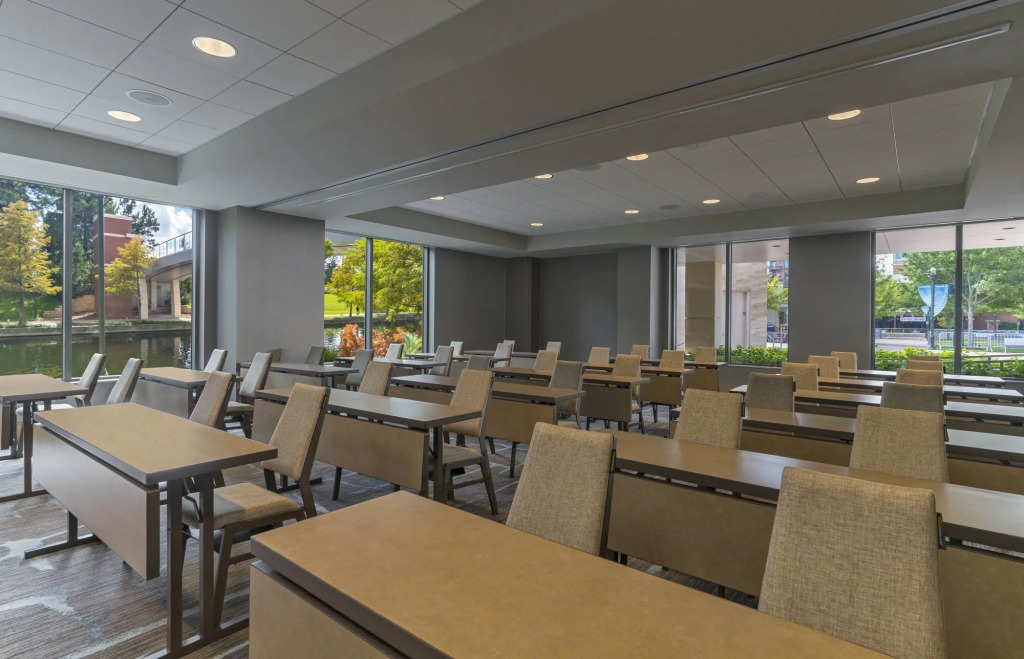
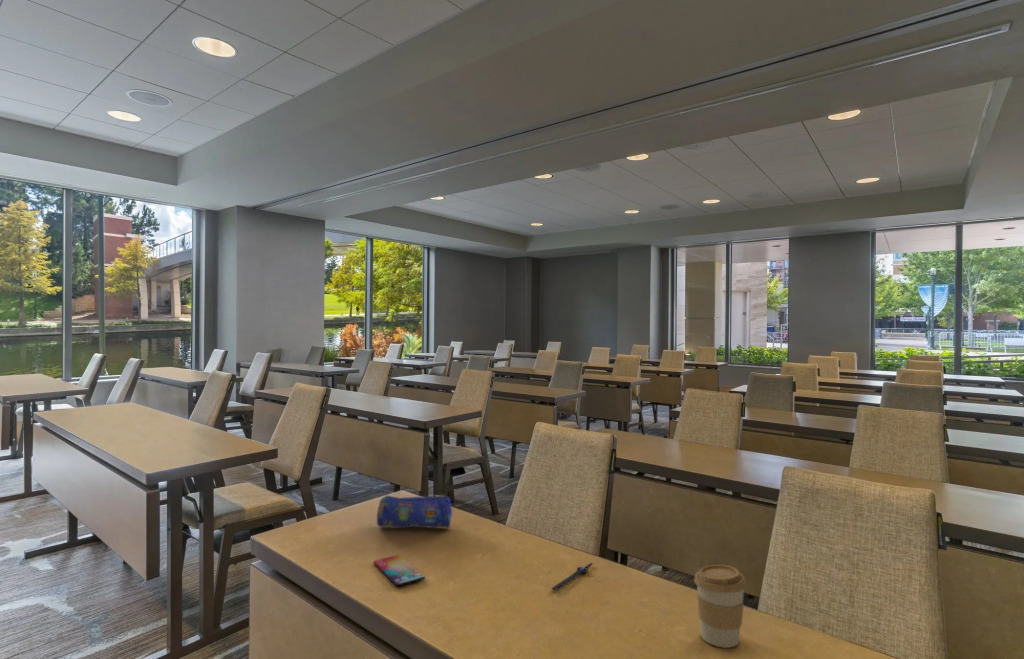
+ sword [551,562,594,591]
+ smartphone [373,554,426,587]
+ pencil case [376,494,456,529]
+ coffee cup [693,564,747,649]
